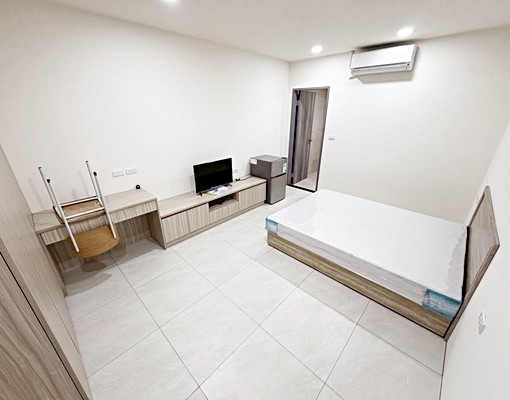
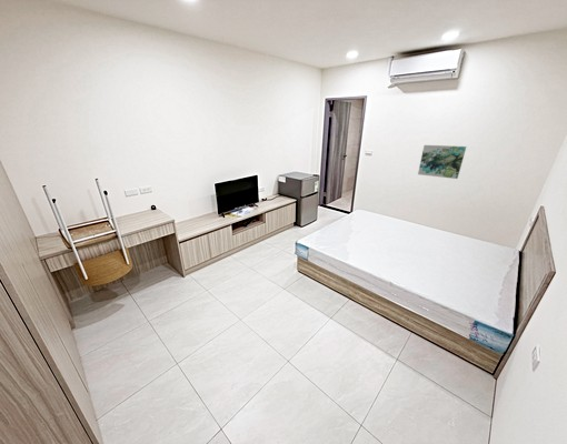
+ wall art [417,144,467,180]
